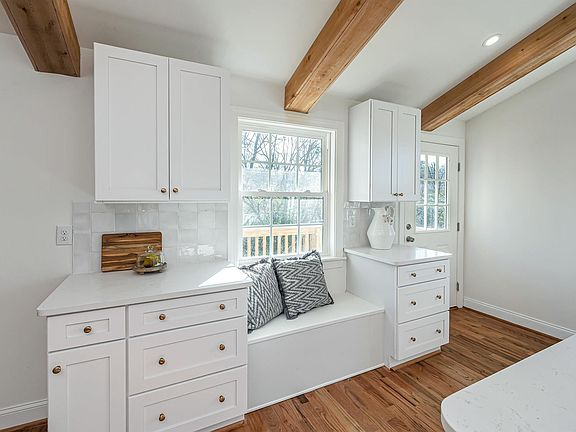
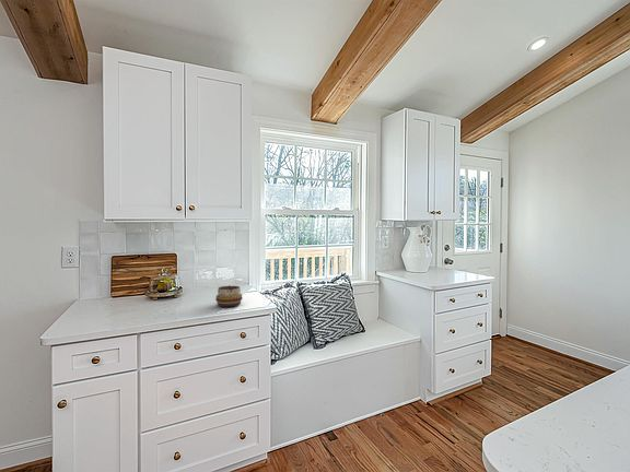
+ decorative bowl [214,285,243,308]
